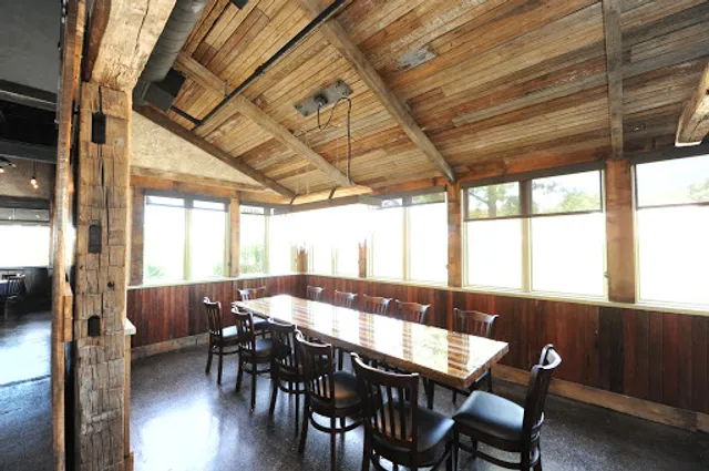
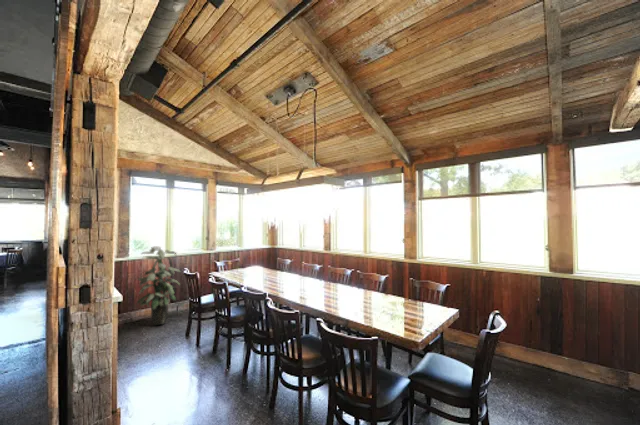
+ indoor plant [136,245,181,326]
